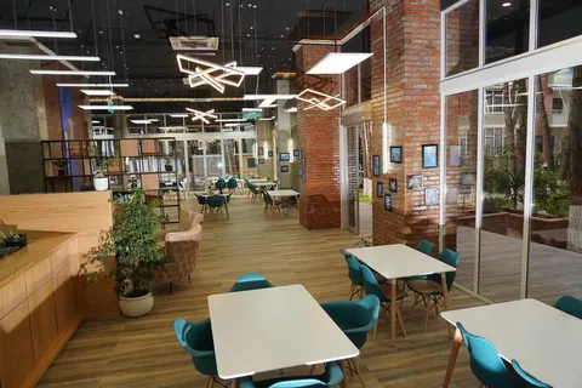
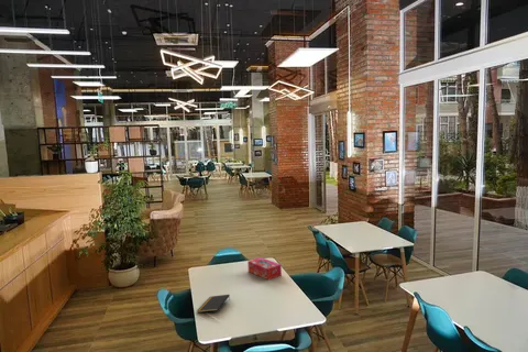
+ notepad [196,294,231,314]
+ tissue box [246,256,283,280]
